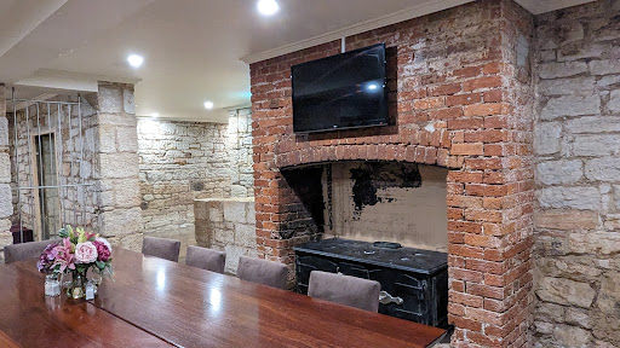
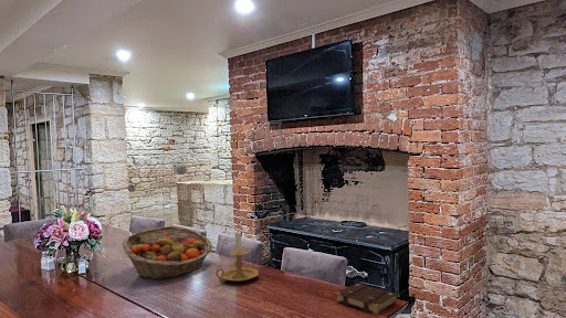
+ book [335,283,398,315]
+ fruit basket [122,225,213,280]
+ candle holder [214,230,260,283]
